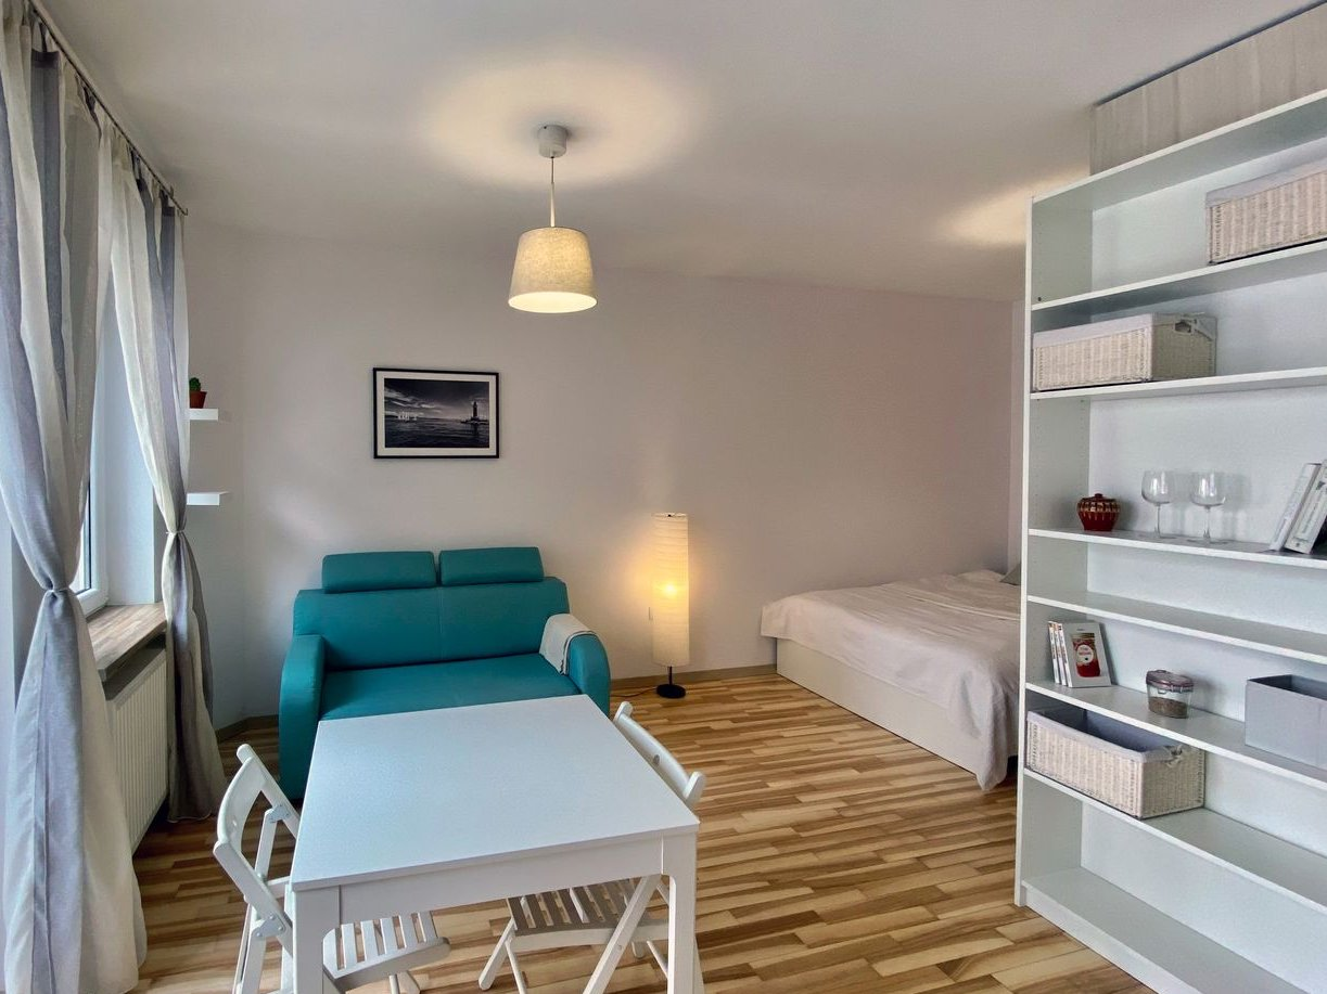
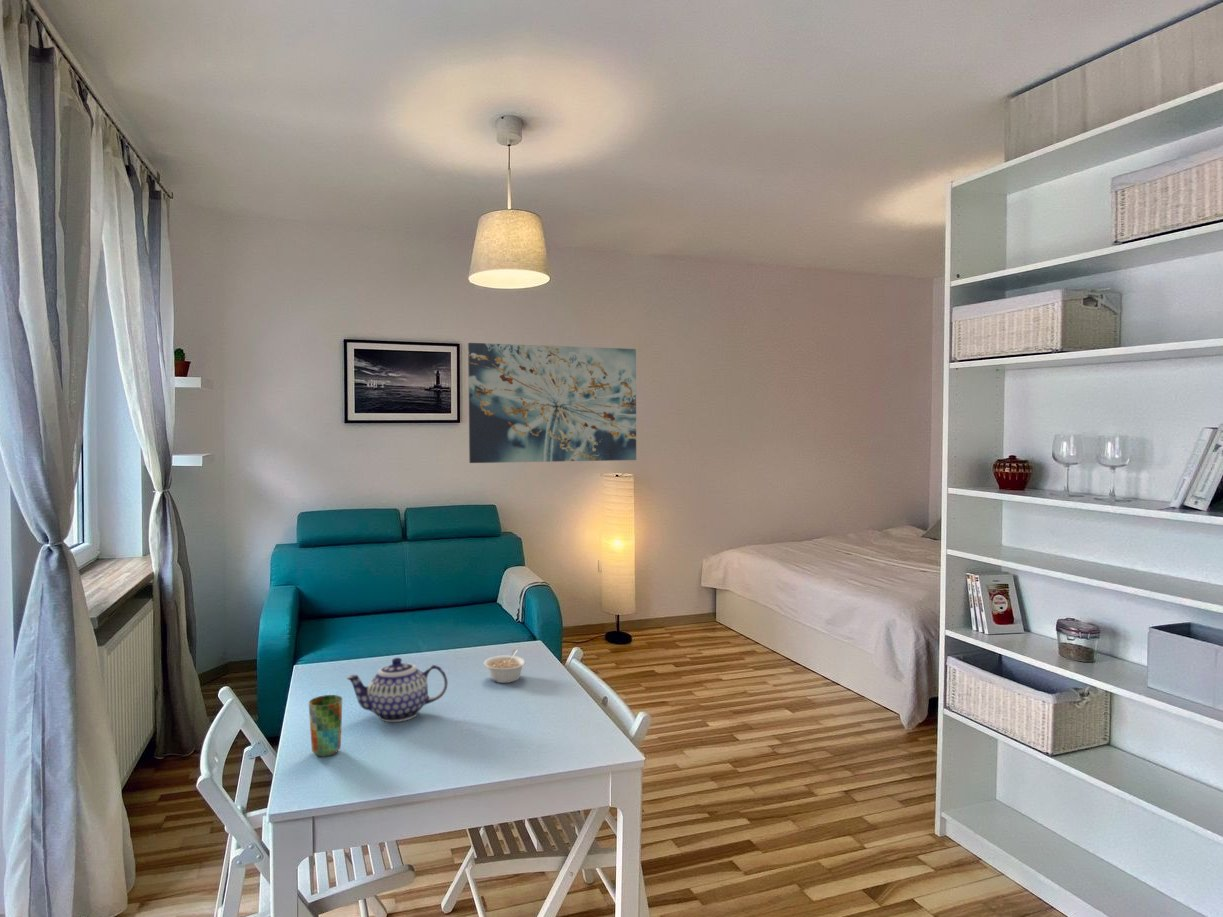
+ cup [308,694,343,757]
+ wall art [467,342,637,464]
+ teapot [346,657,449,723]
+ legume [483,649,527,684]
